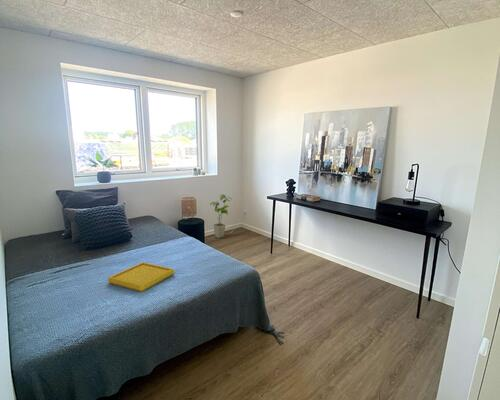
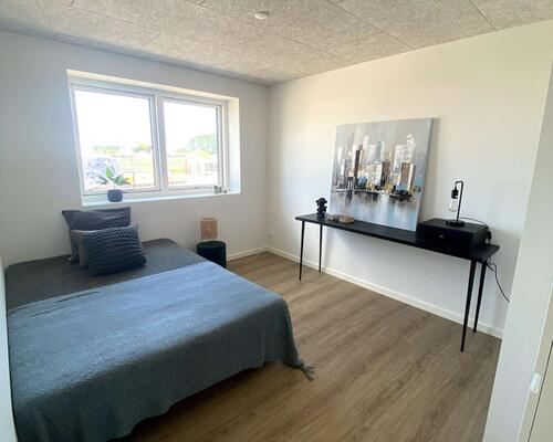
- house plant [209,193,232,239]
- serving tray [106,261,175,292]
